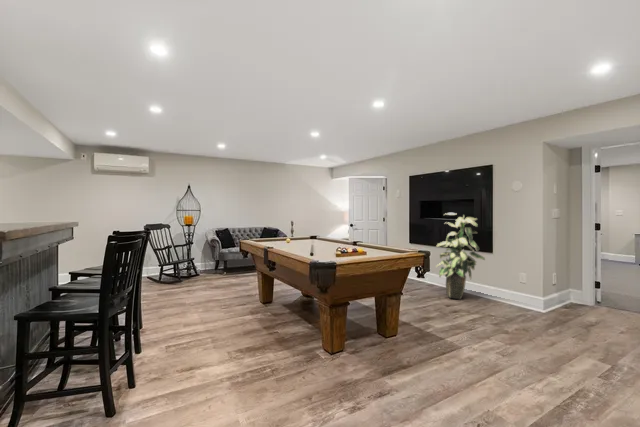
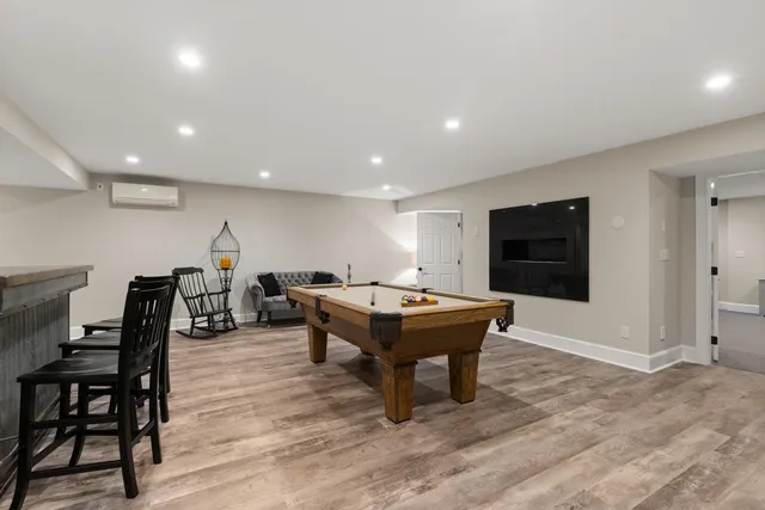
- indoor plant [435,212,486,300]
